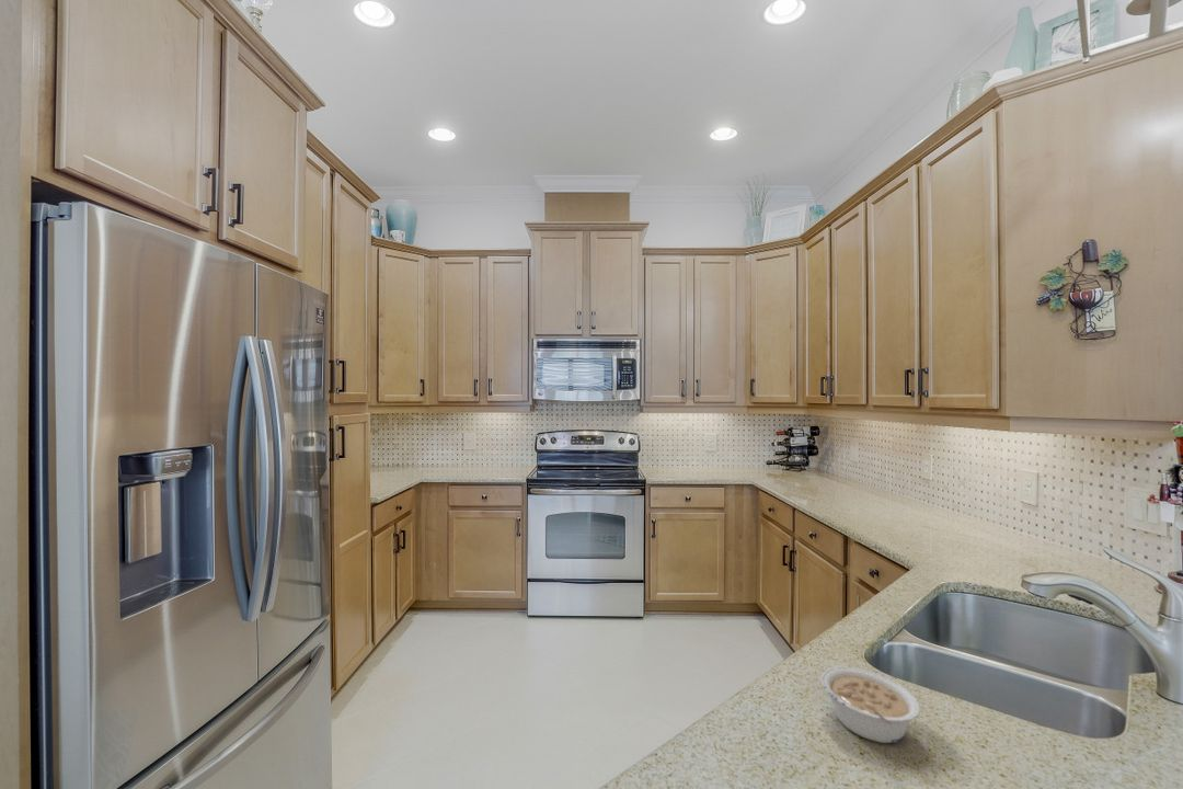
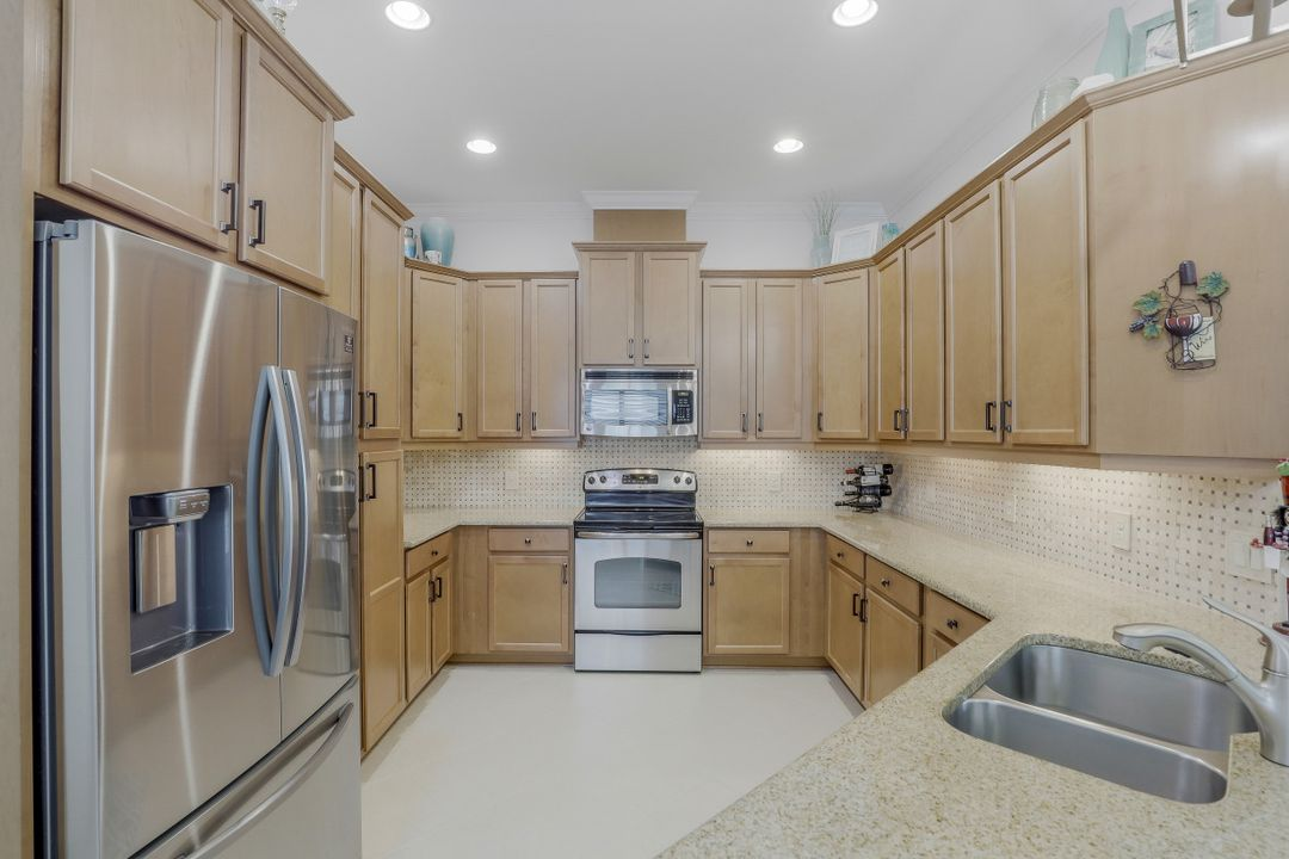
- legume [820,666,921,744]
